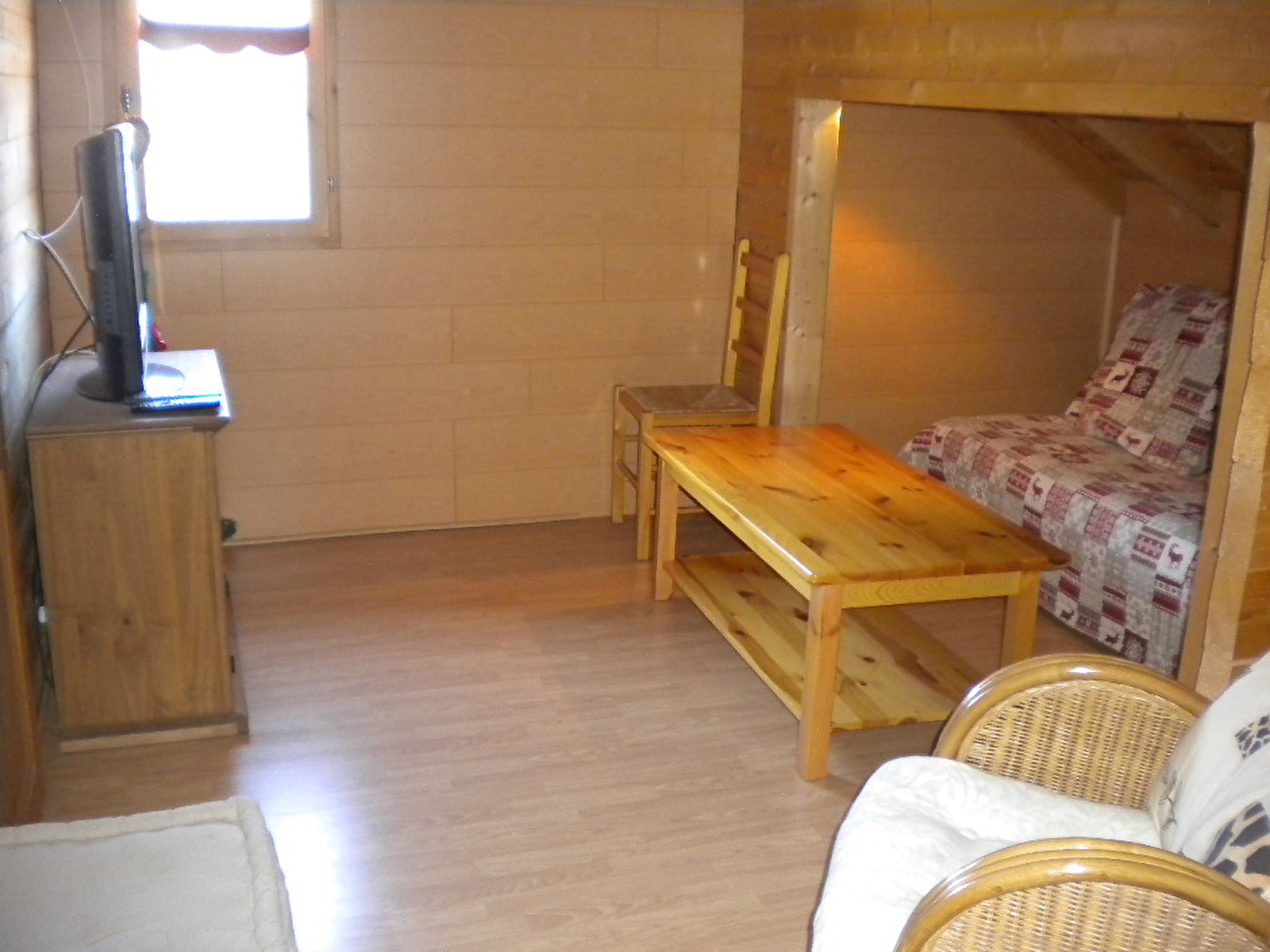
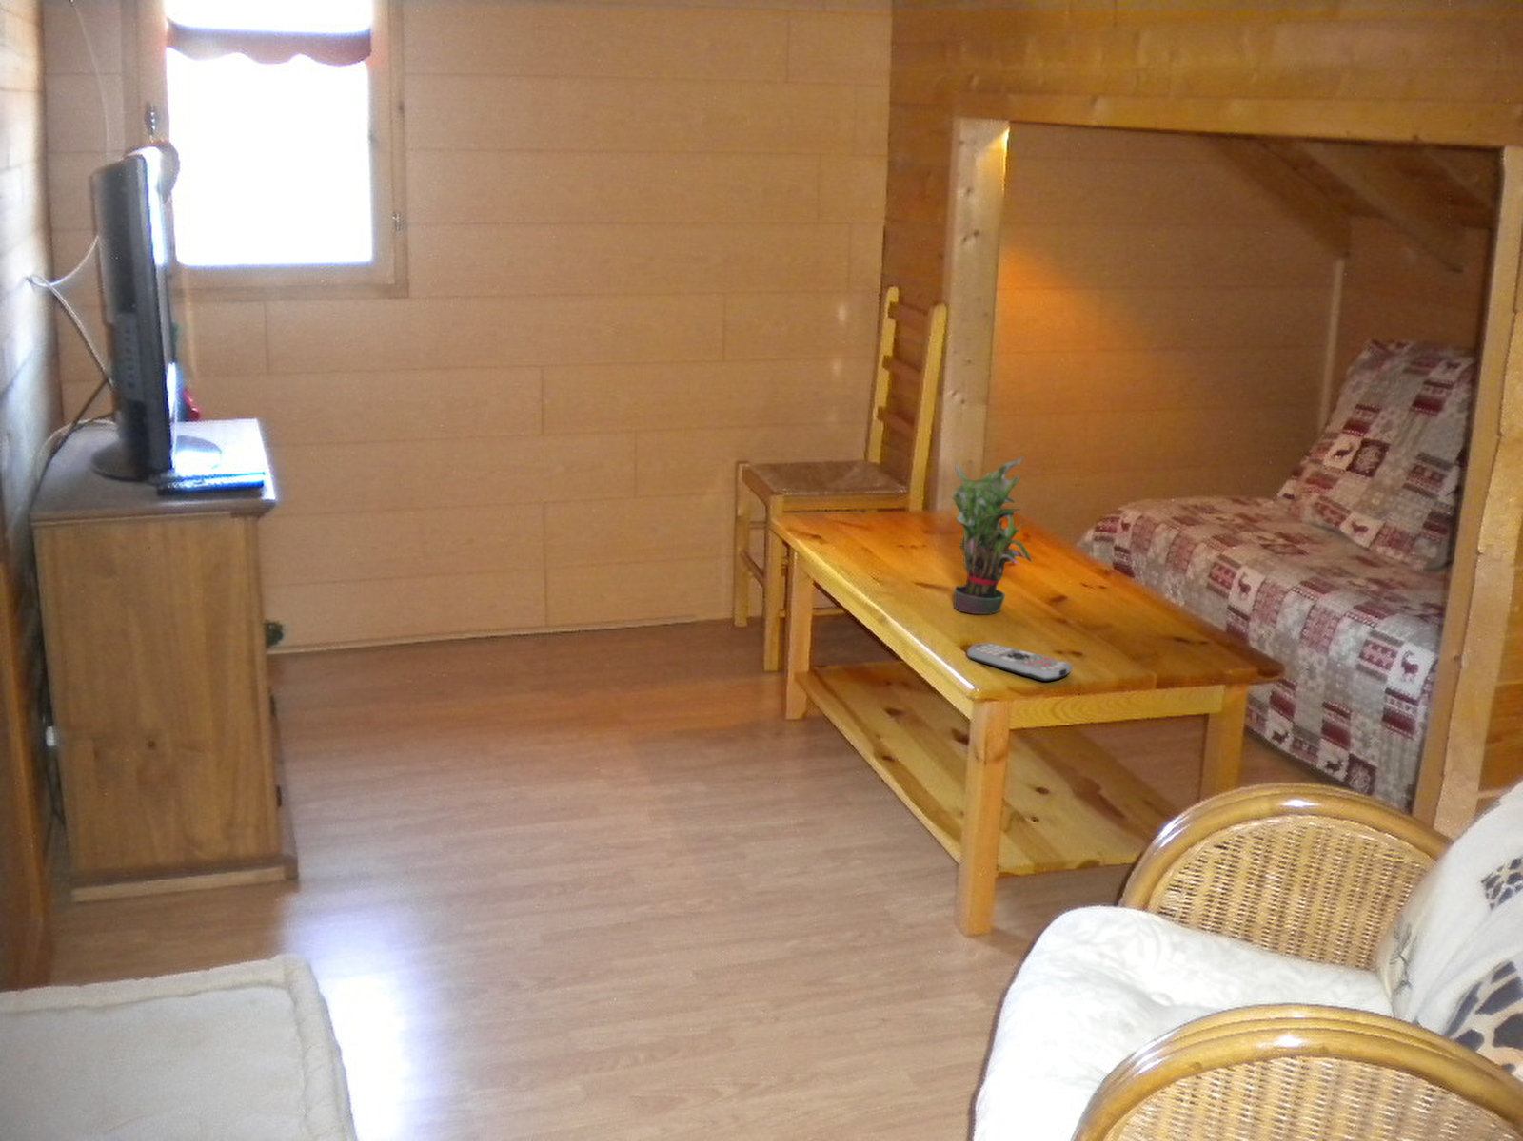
+ remote control [967,642,1073,682]
+ potted plant [950,457,1033,615]
